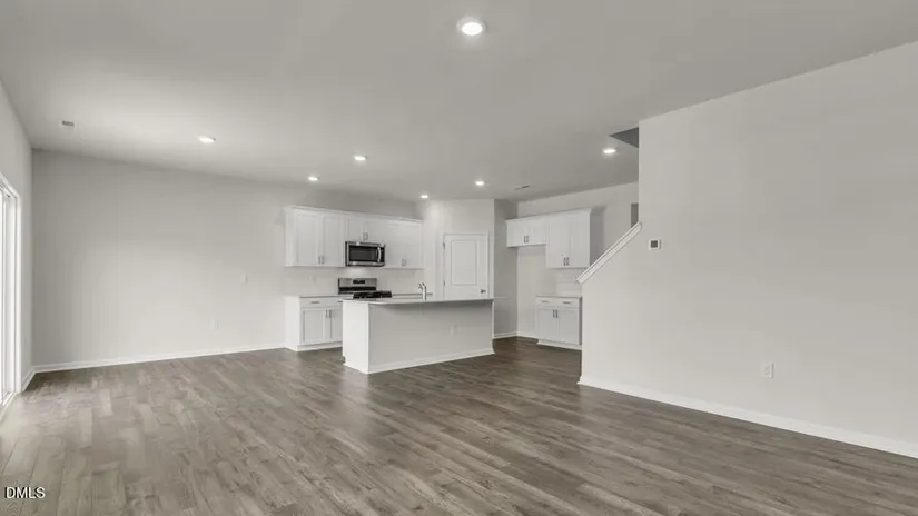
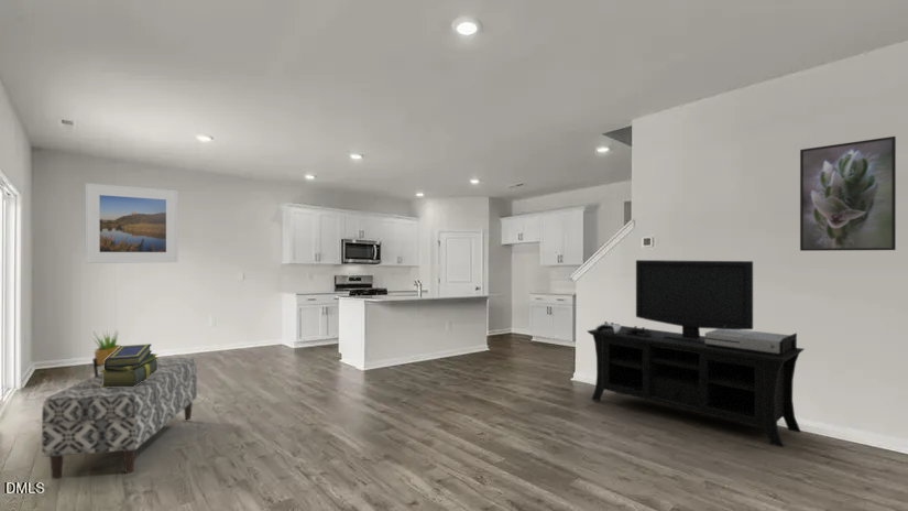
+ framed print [85,182,179,264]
+ potted plant [91,329,121,377]
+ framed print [799,135,897,252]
+ media console [586,259,806,448]
+ stack of books [99,343,160,388]
+ bench [41,357,198,480]
